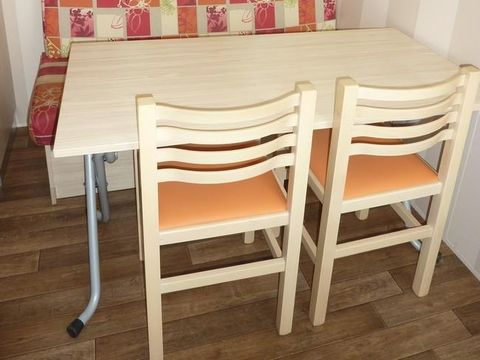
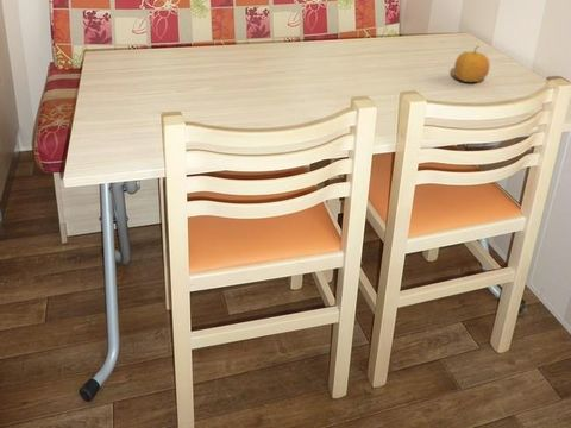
+ fruit [453,45,491,83]
